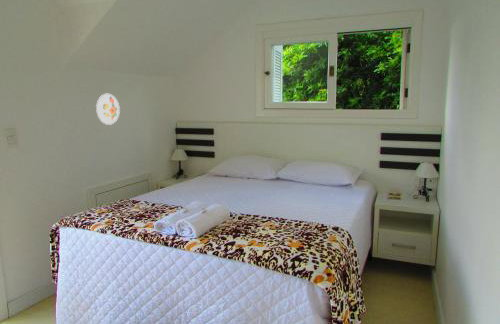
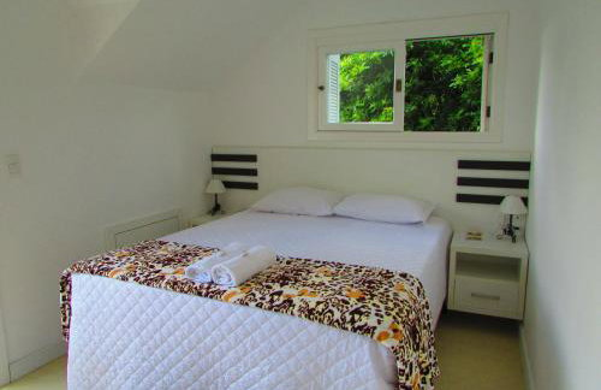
- decorative plate [95,93,121,126]
